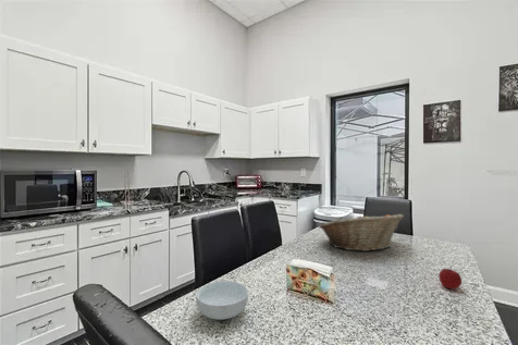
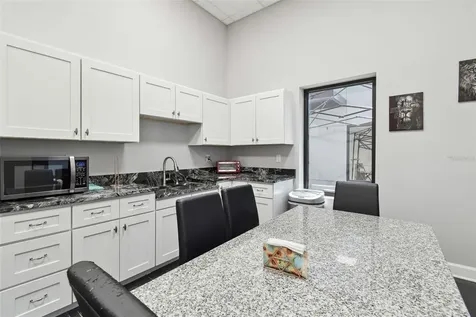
- apple [437,266,462,291]
- cereal bowl [195,280,249,321]
- fruit basket [318,212,405,252]
